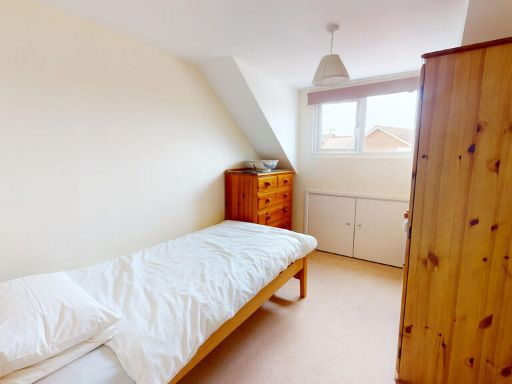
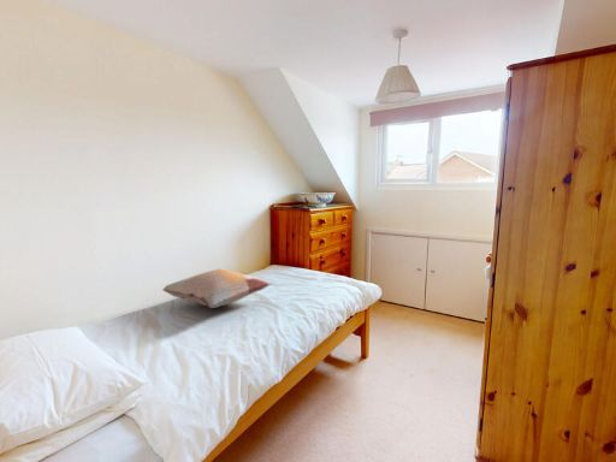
+ decorative pillow [161,267,272,309]
